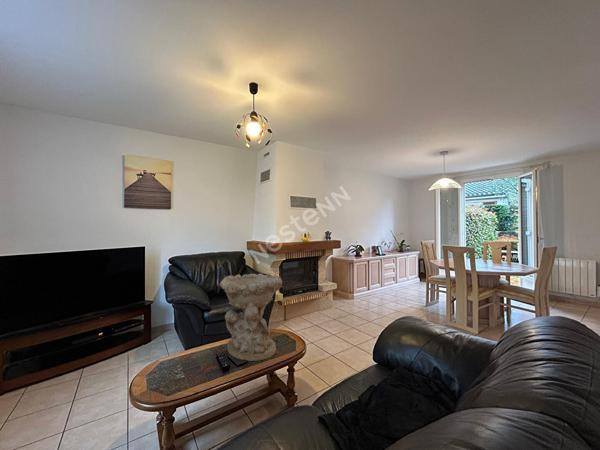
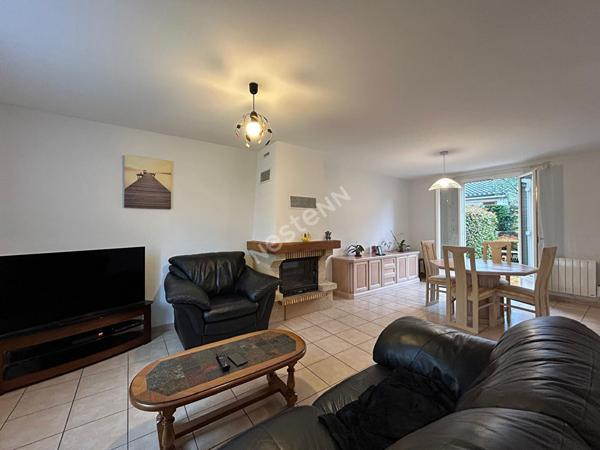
- decorative bowl [219,272,283,362]
